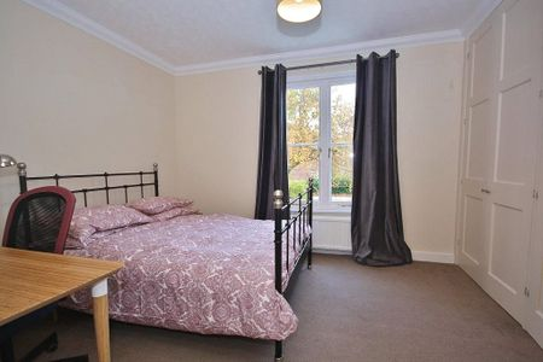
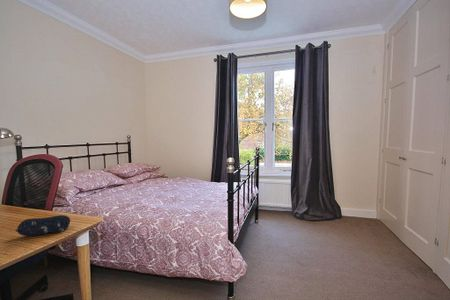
+ pencil case [15,214,72,237]
